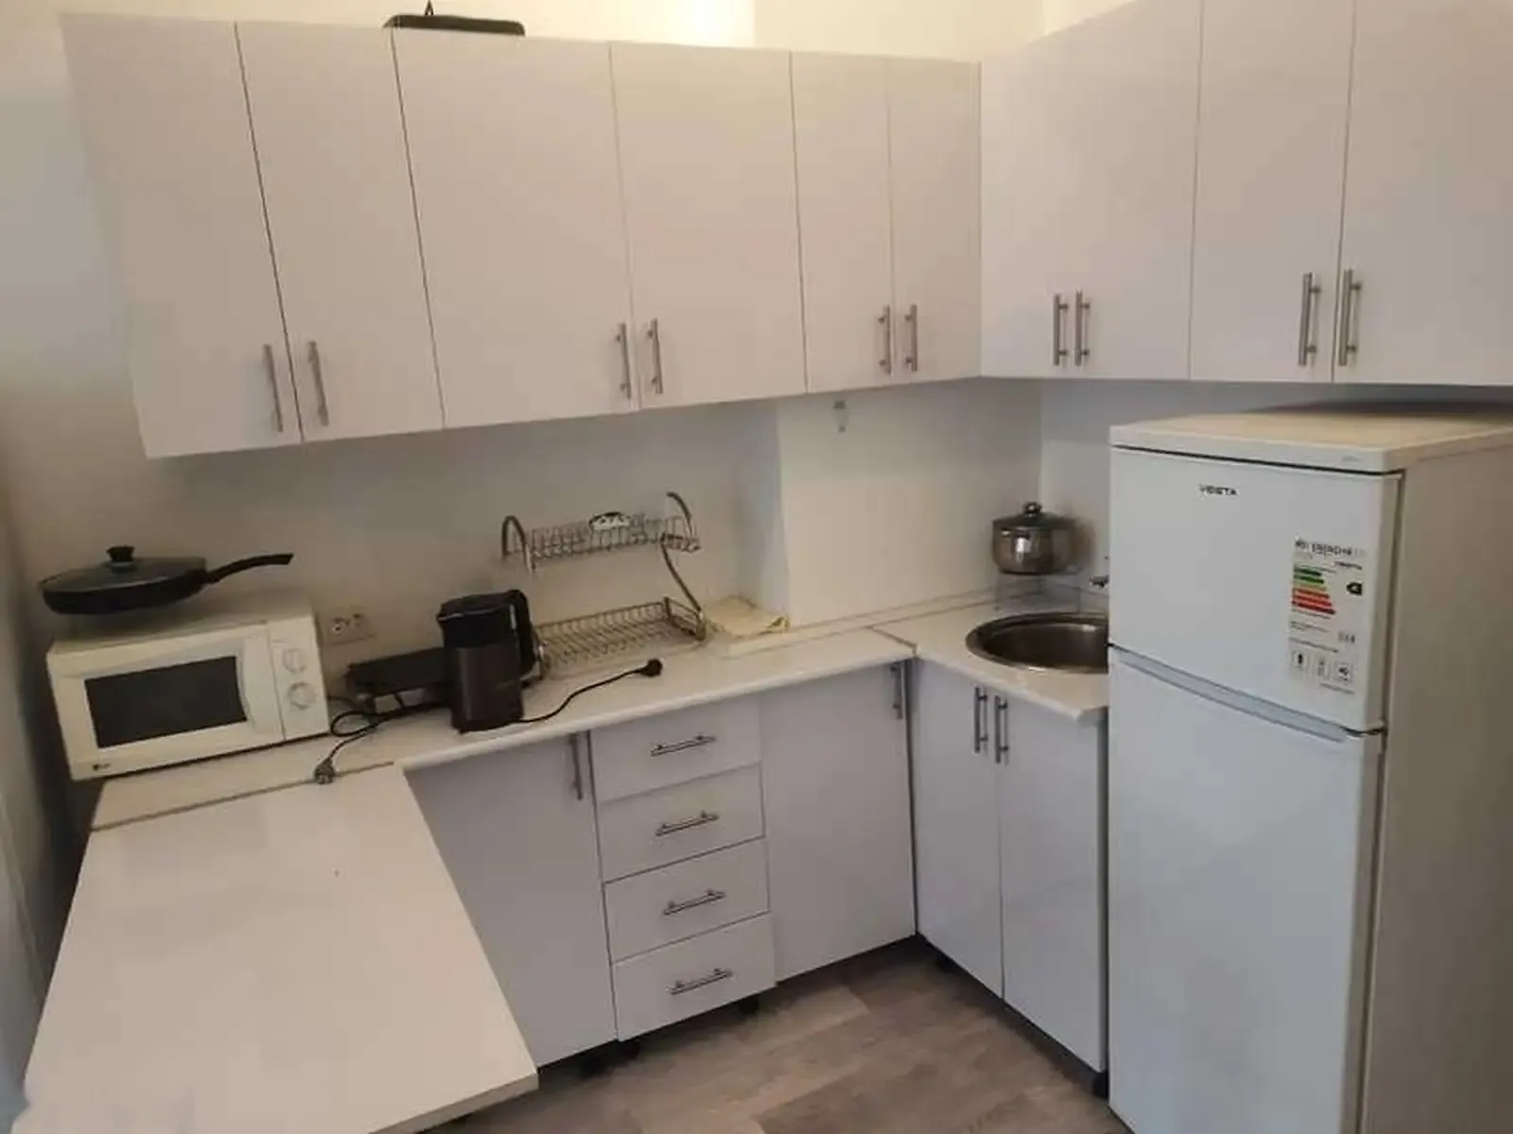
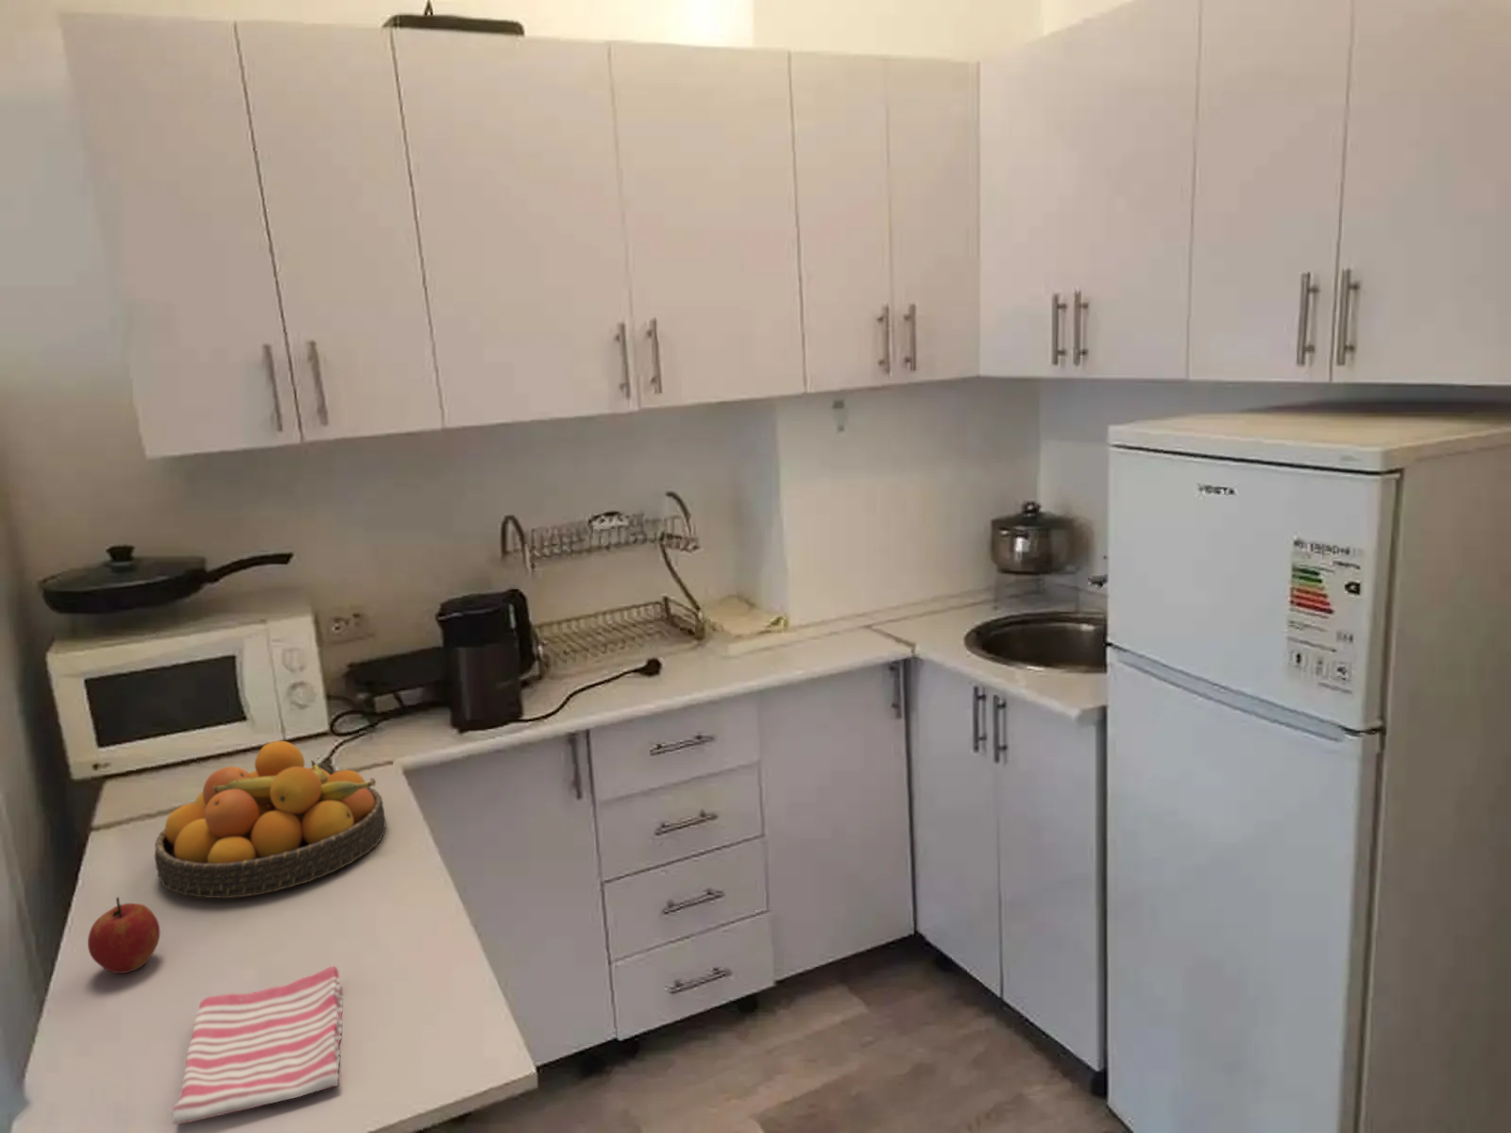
+ fruit bowl [153,740,387,899]
+ dish towel [171,964,344,1126]
+ apple [87,896,161,975]
